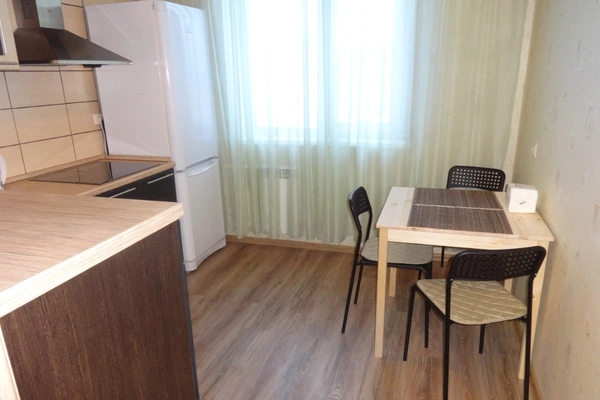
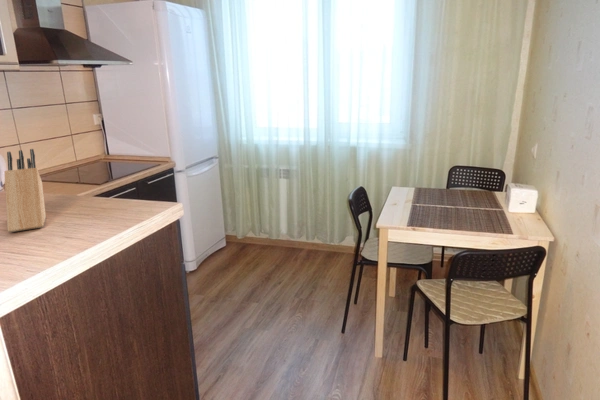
+ knife block [3,148,47,233]
